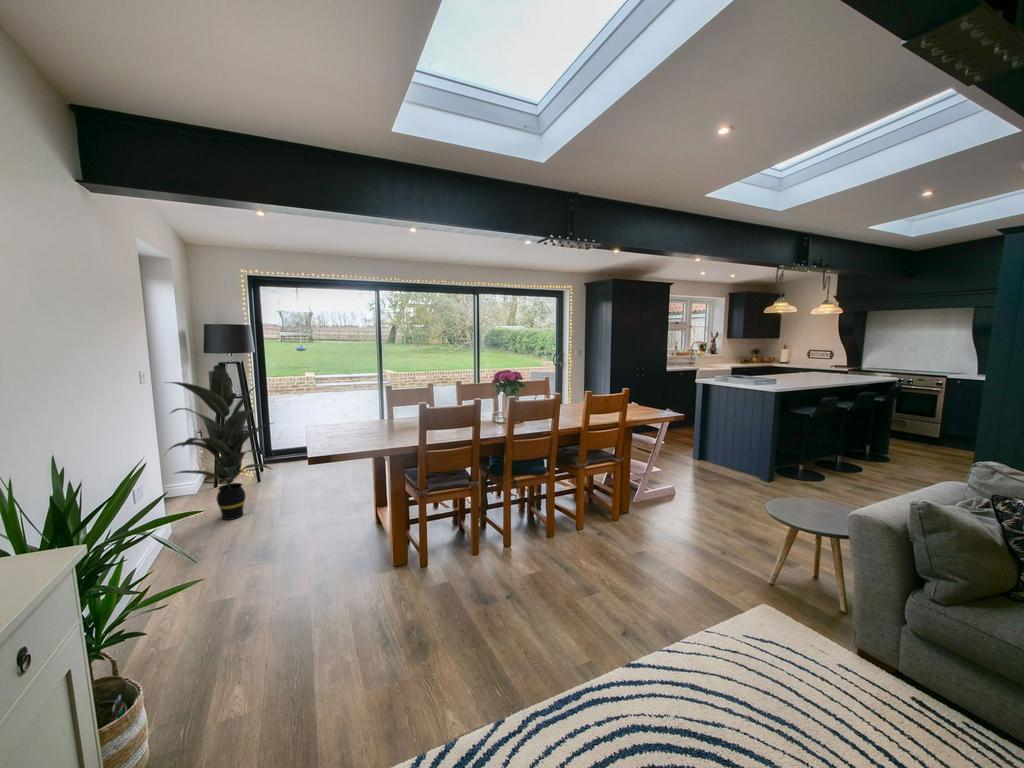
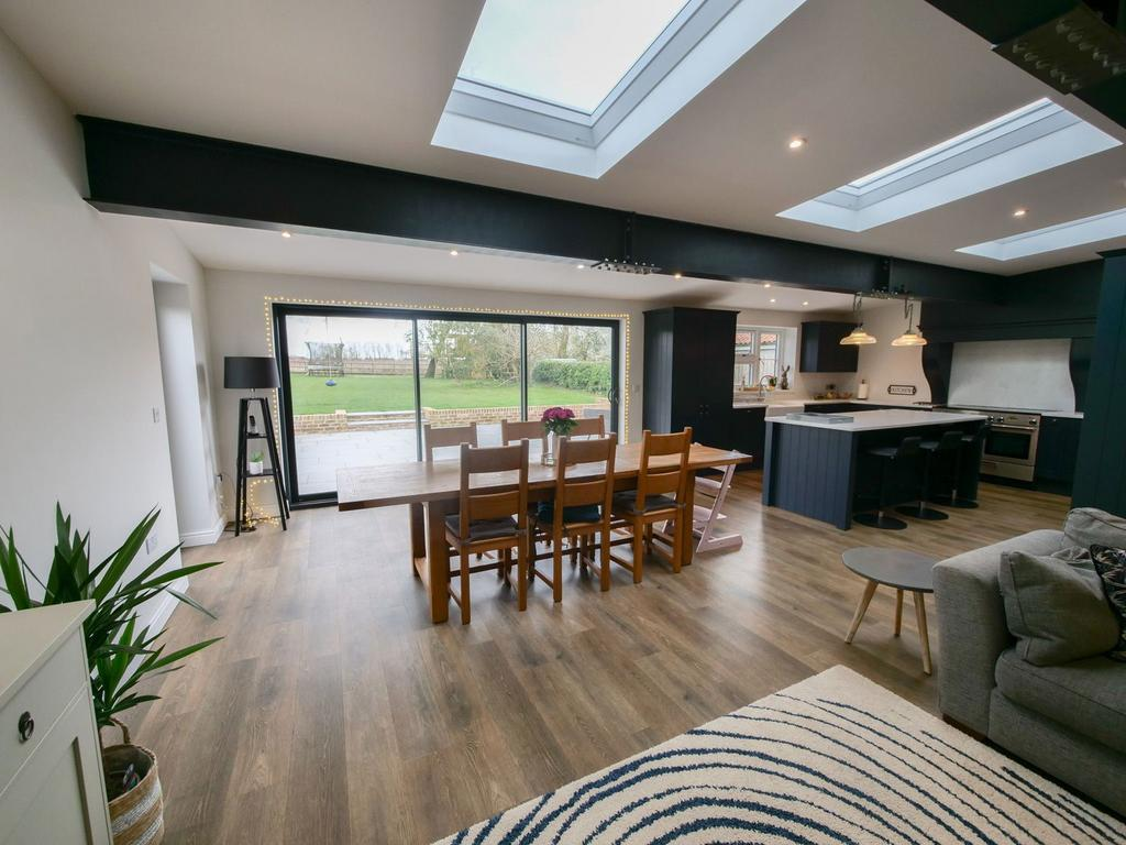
- indoor plant [163,364,277,521]
